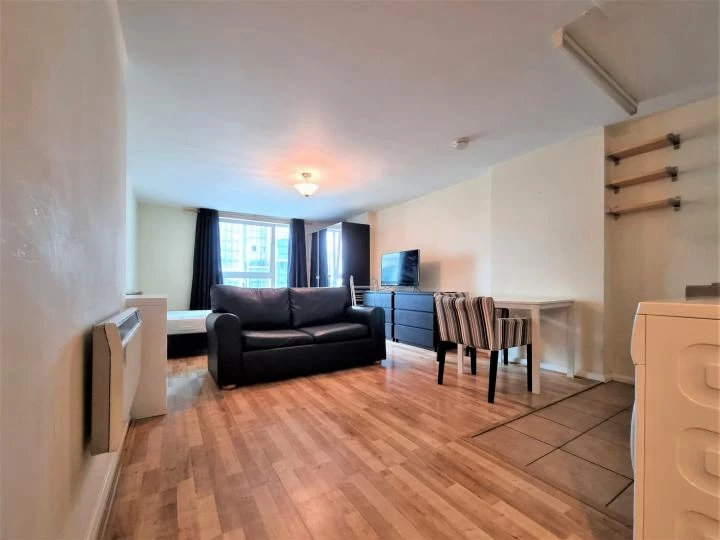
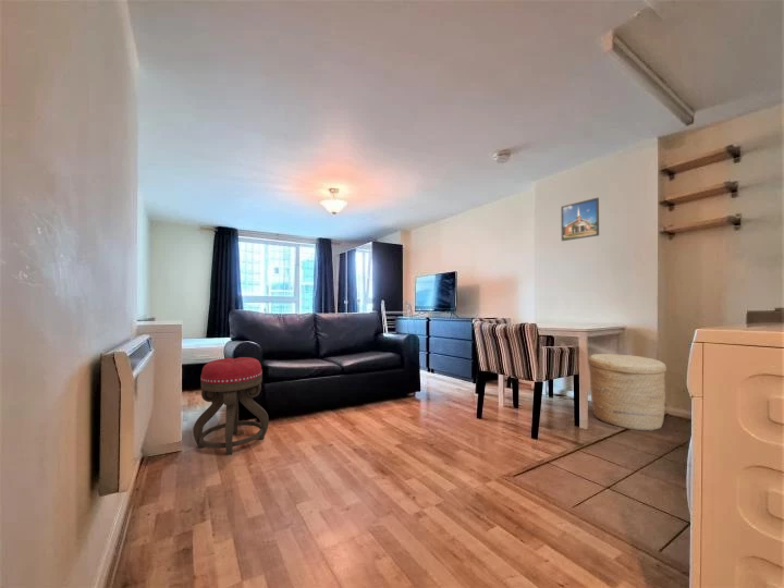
+ basket [587,353,667,431]
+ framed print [560,197,600,242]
+ ottoman [192,356,270,456]
